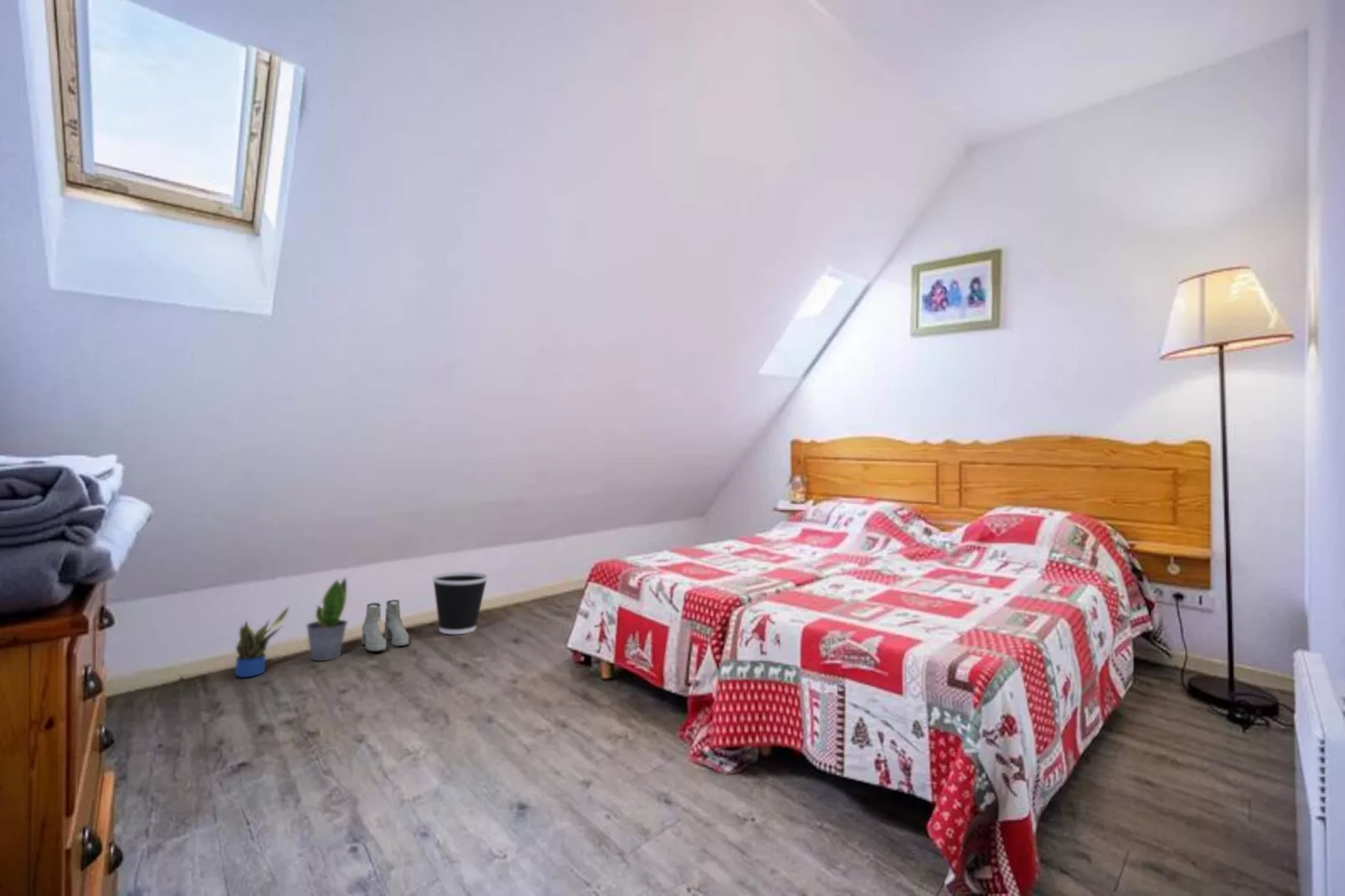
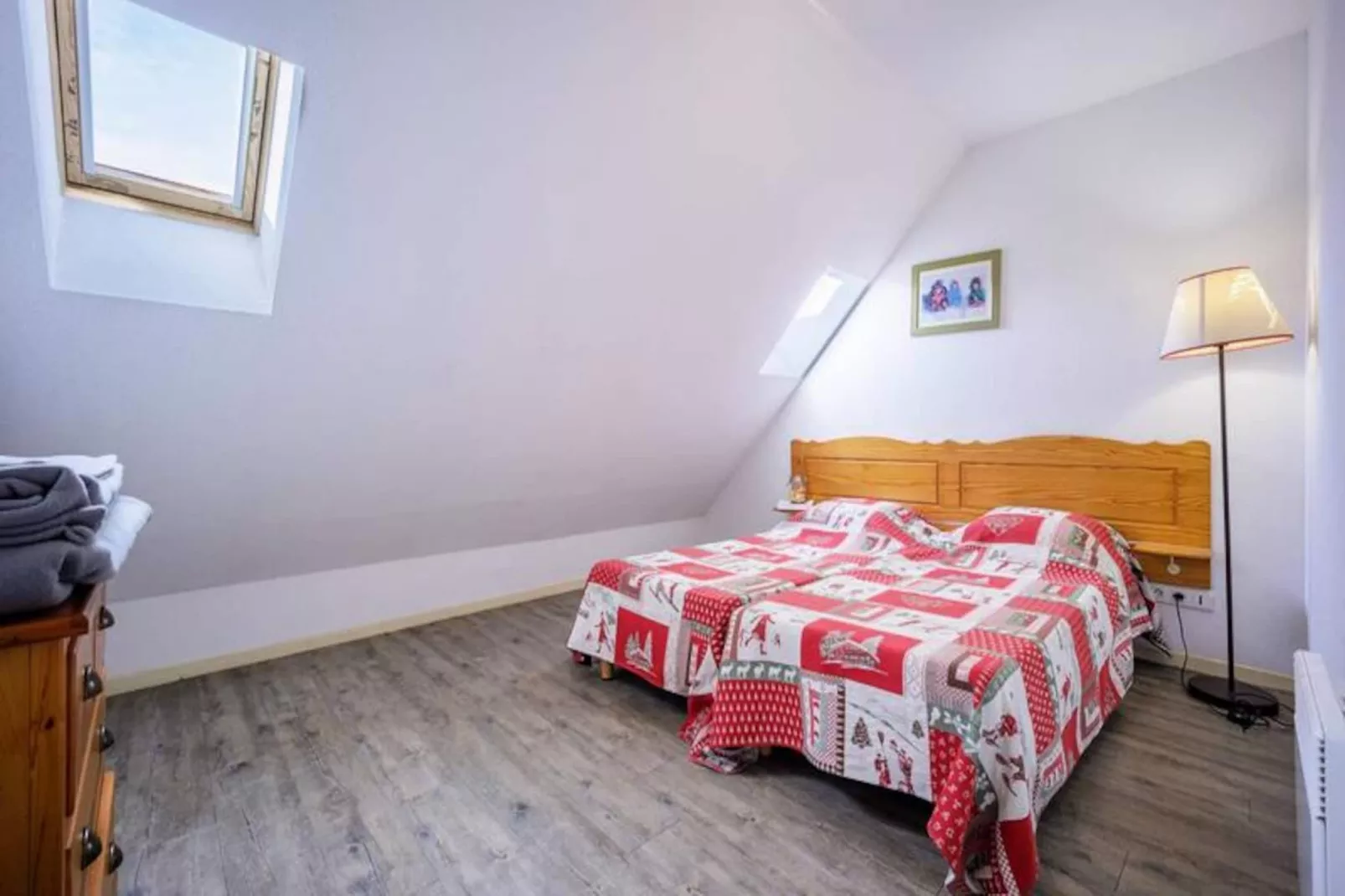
- potted plant [306,576,348,662]
- wastebasket [431,571,489,635]
- boots [361,599,410,652]
- potted plant [234,605,290,678]
